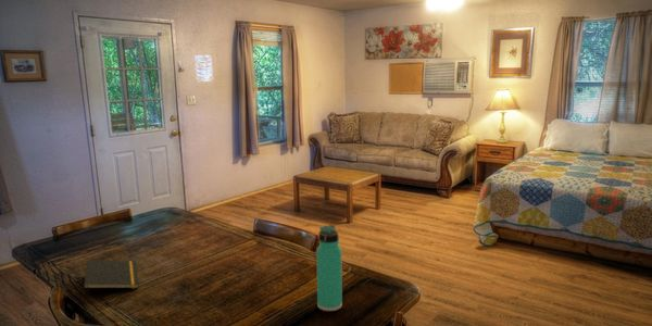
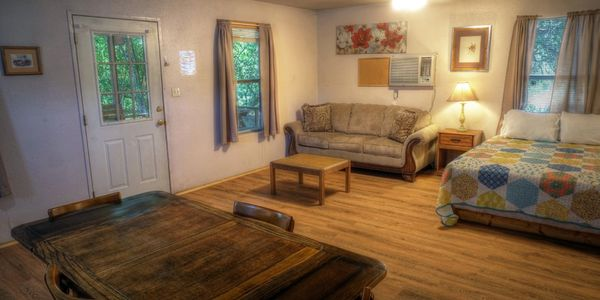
- thermos bottle [315,224,343,312]
- notepad [83,260,140,300]
